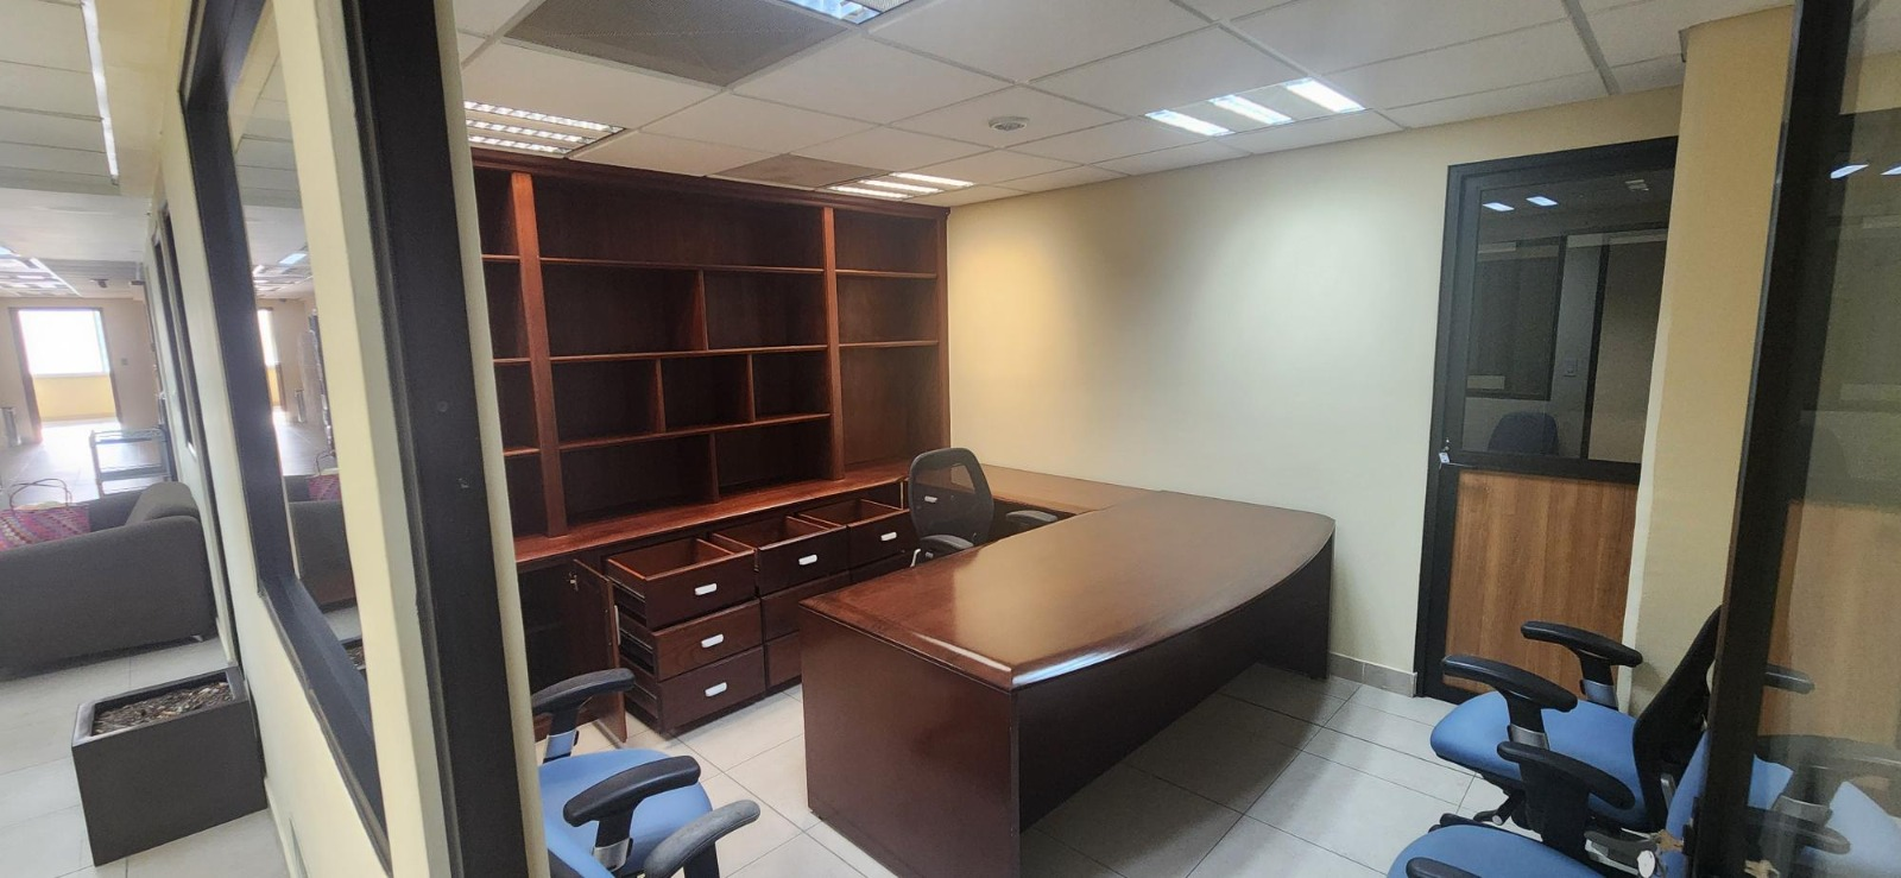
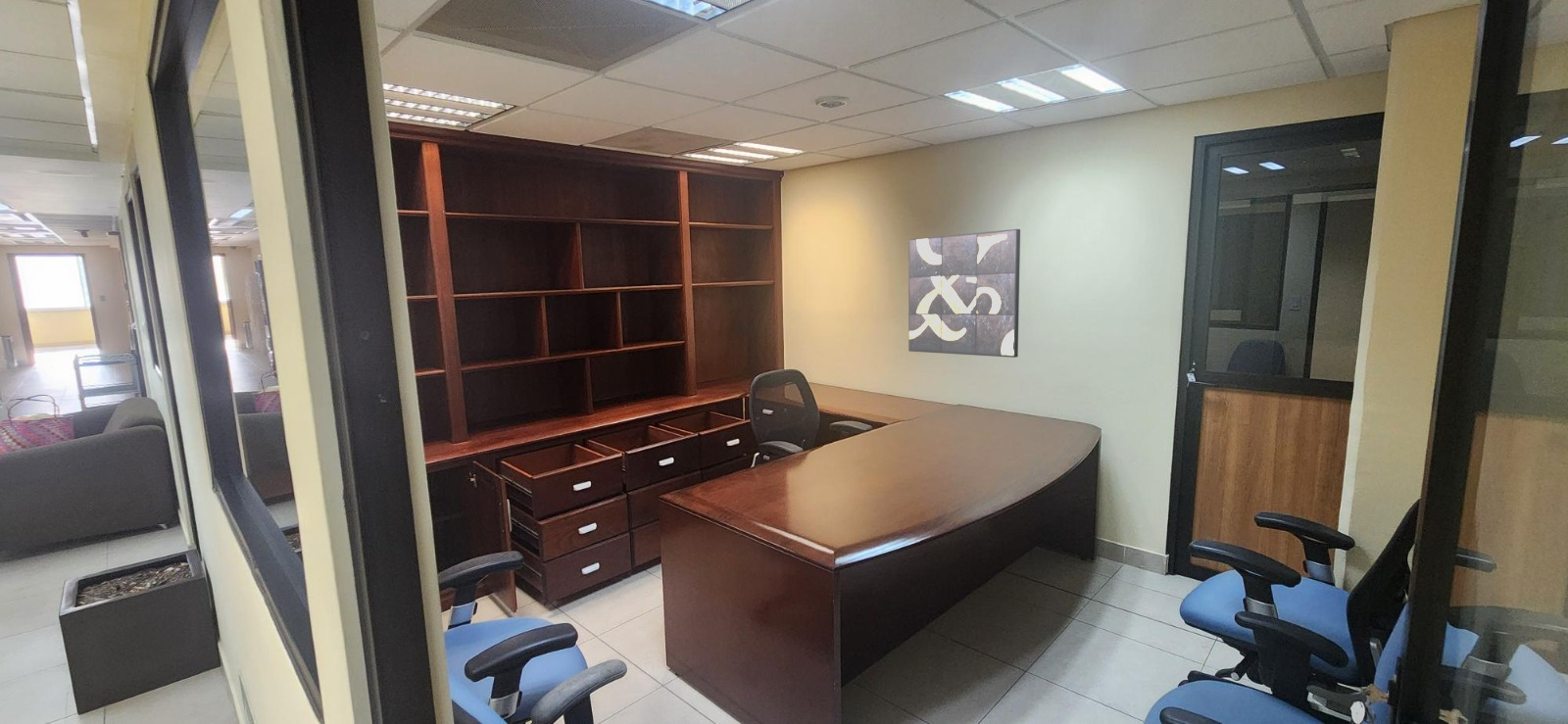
+ wall art [907,228,1021,359]
